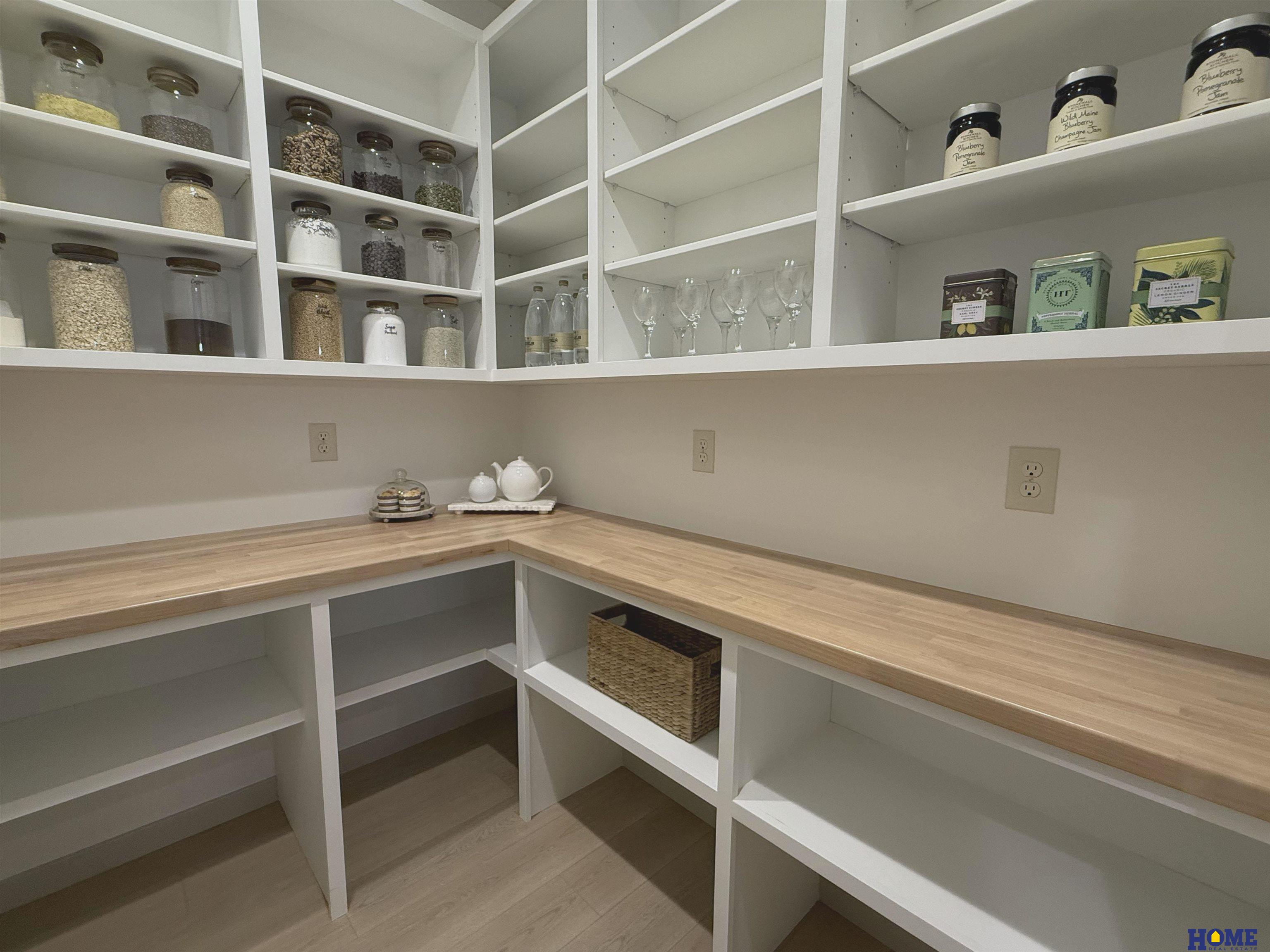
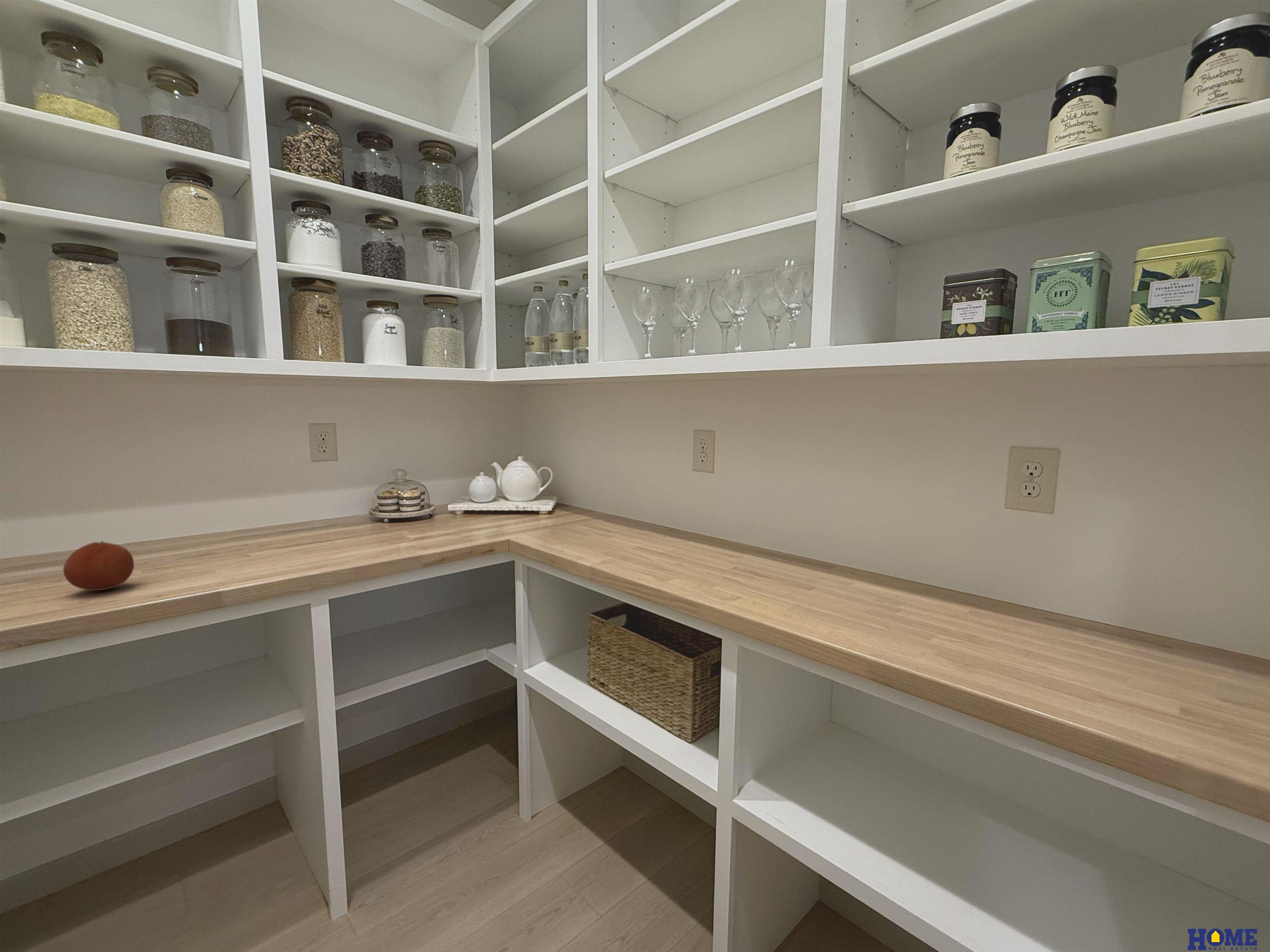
+ fruit [63,540,134,591]
